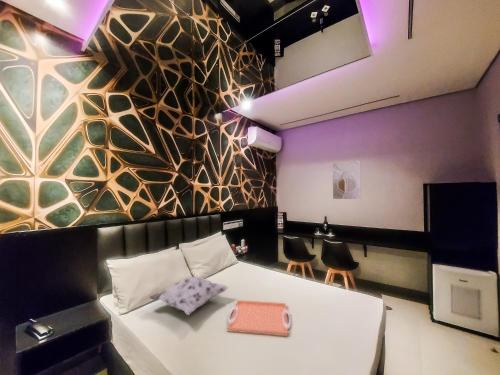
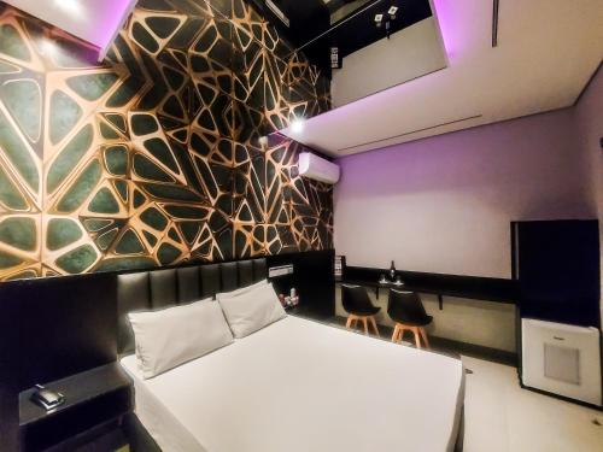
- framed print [331,159,362,200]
- decorative pillow [148,275,229,316]
- serving tray [227,299,292,338]
